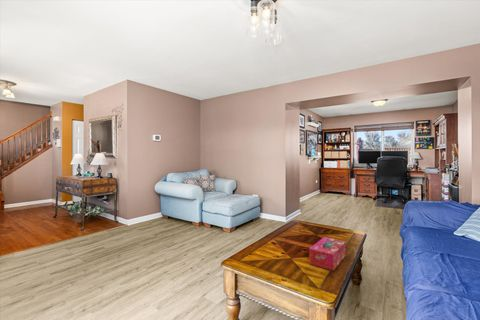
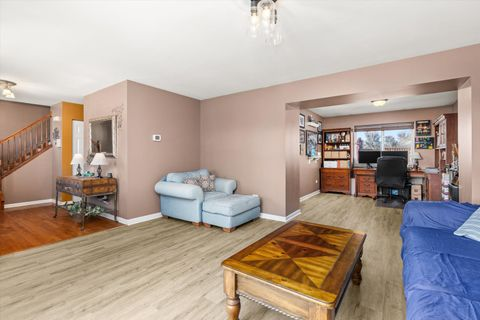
- tissue box [308,236,347,271]
